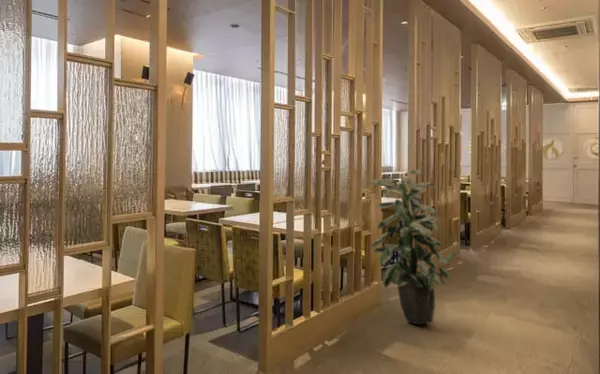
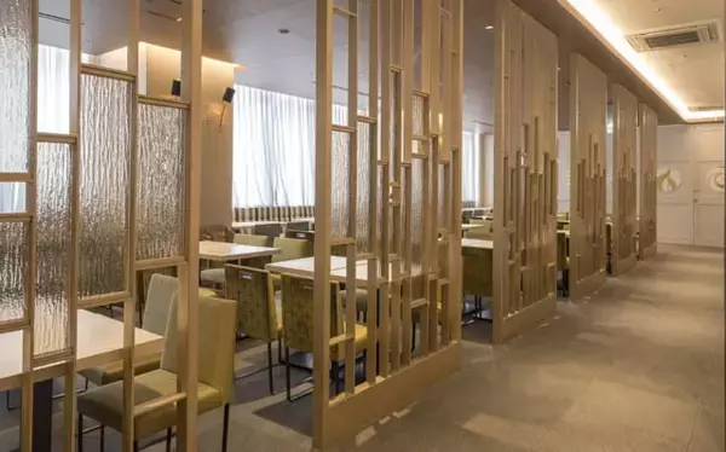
- indoor plant [370,169,457,325]
